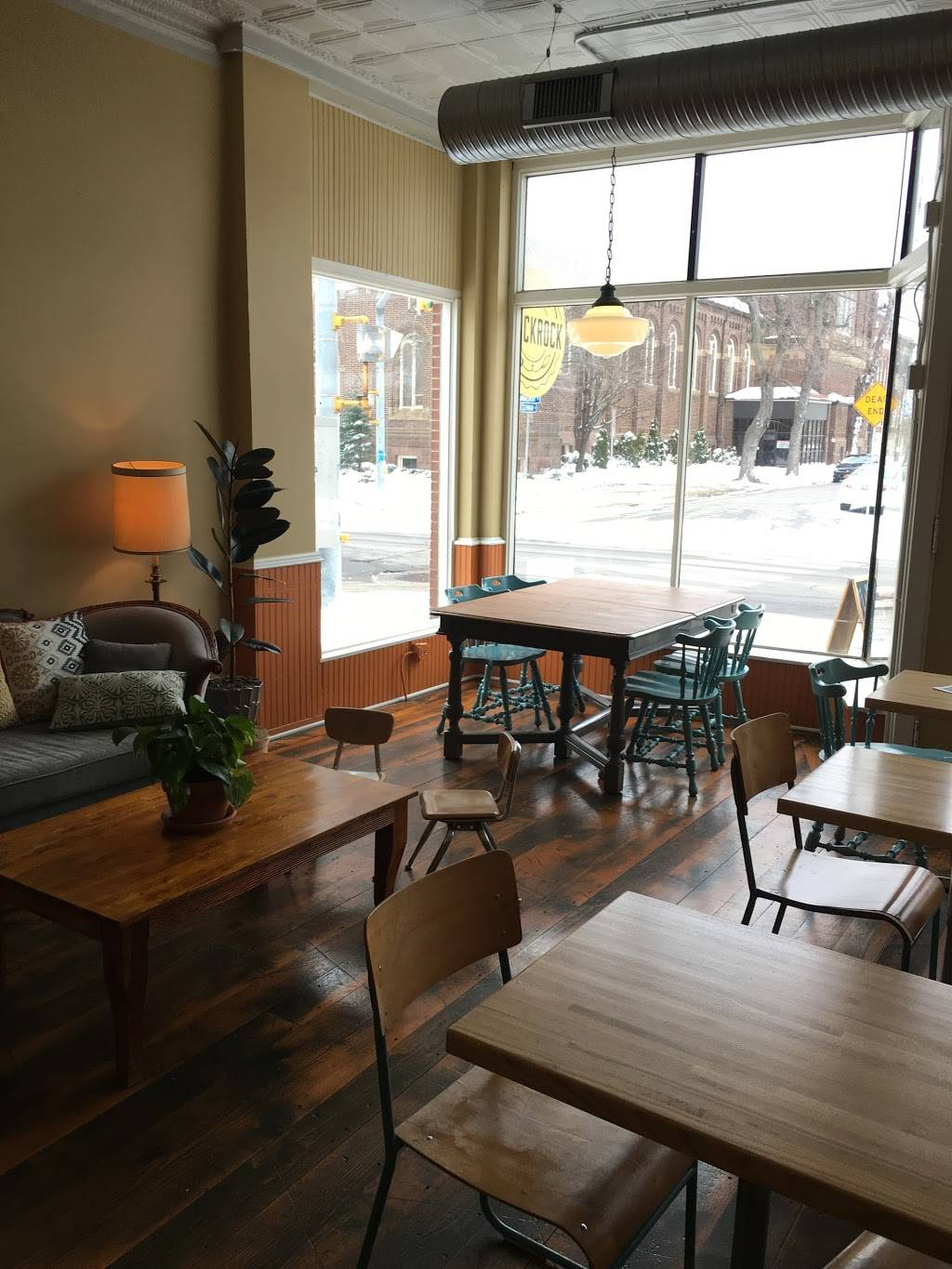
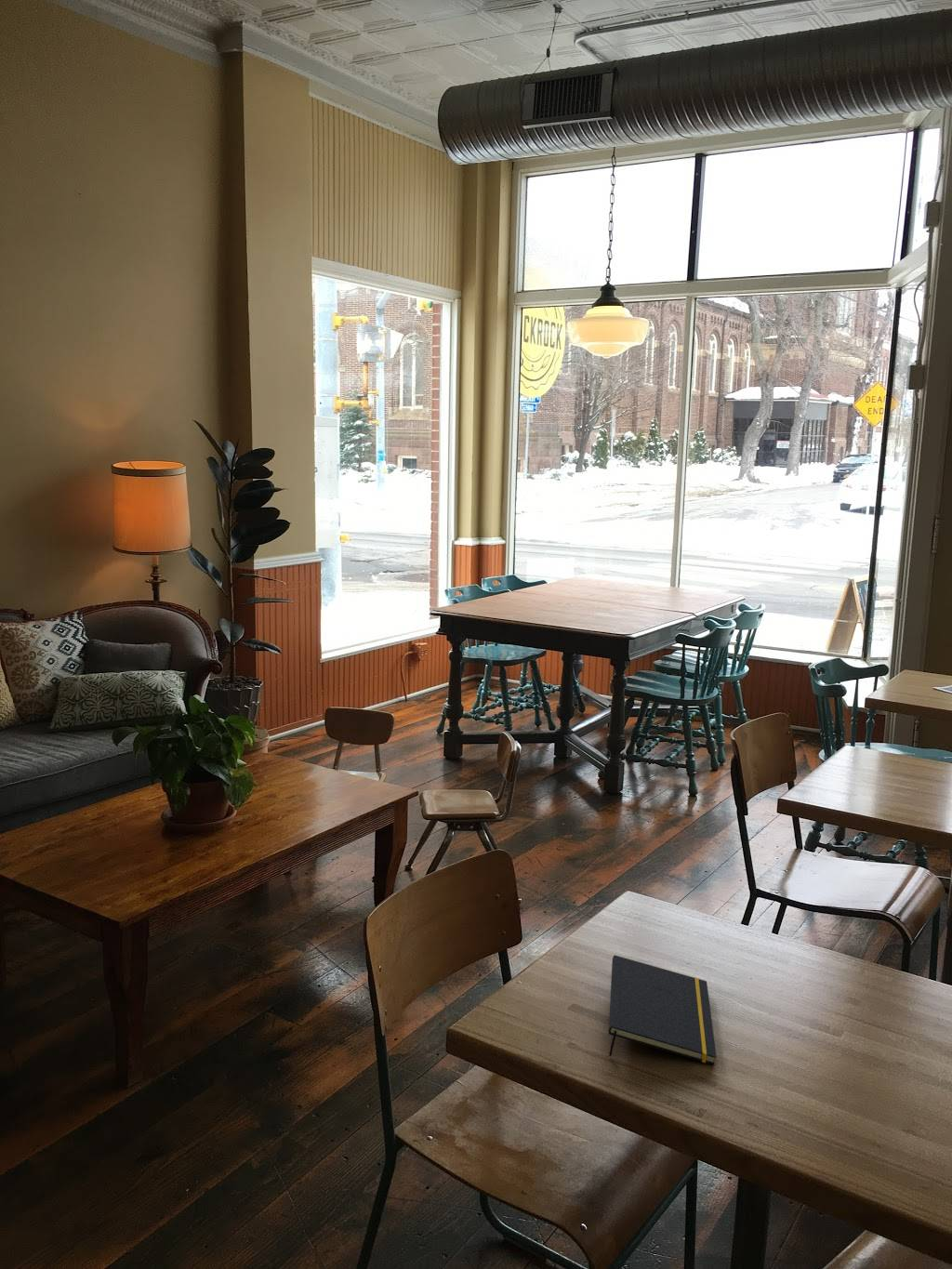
+ notepad [608,954,717,1065]
